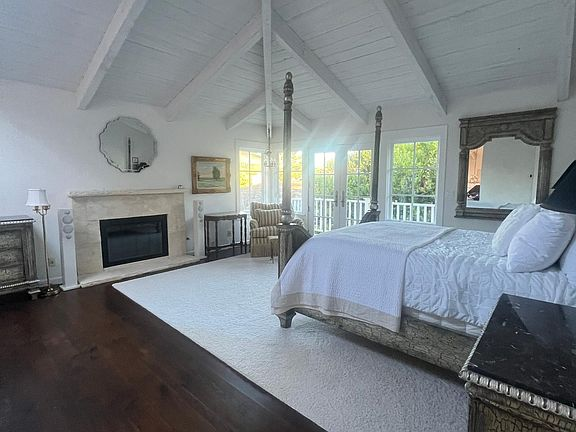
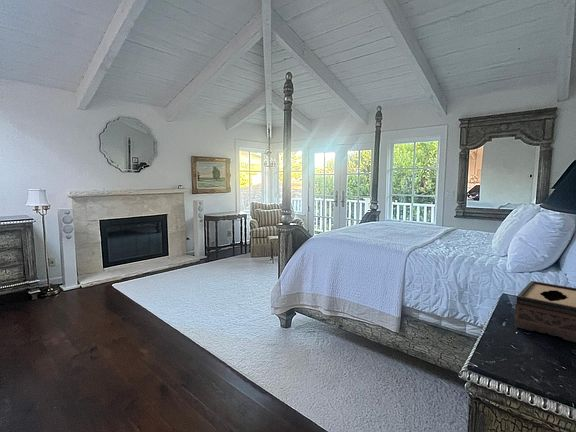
+ tissue box [513,280,576,343]
